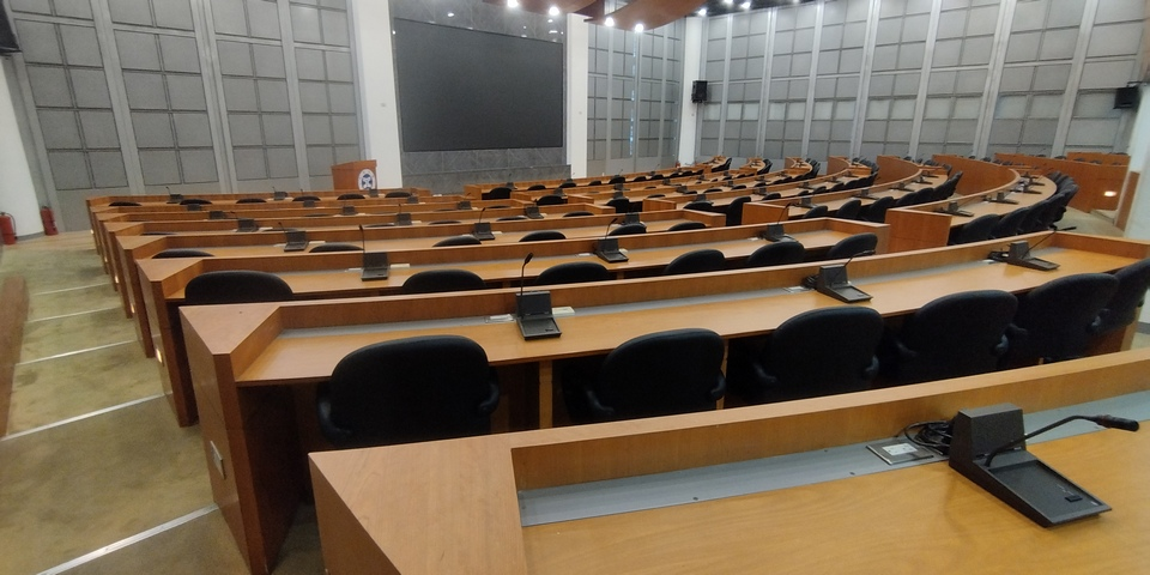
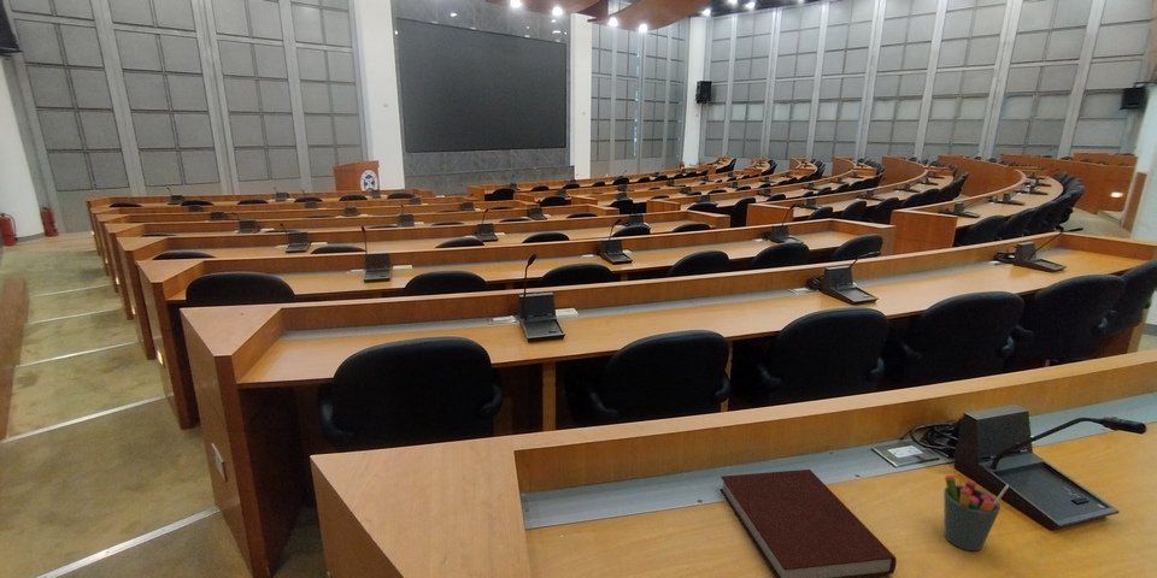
+ notebook [718,468,898,578]
+ pen holder [942,474,1010,552]
